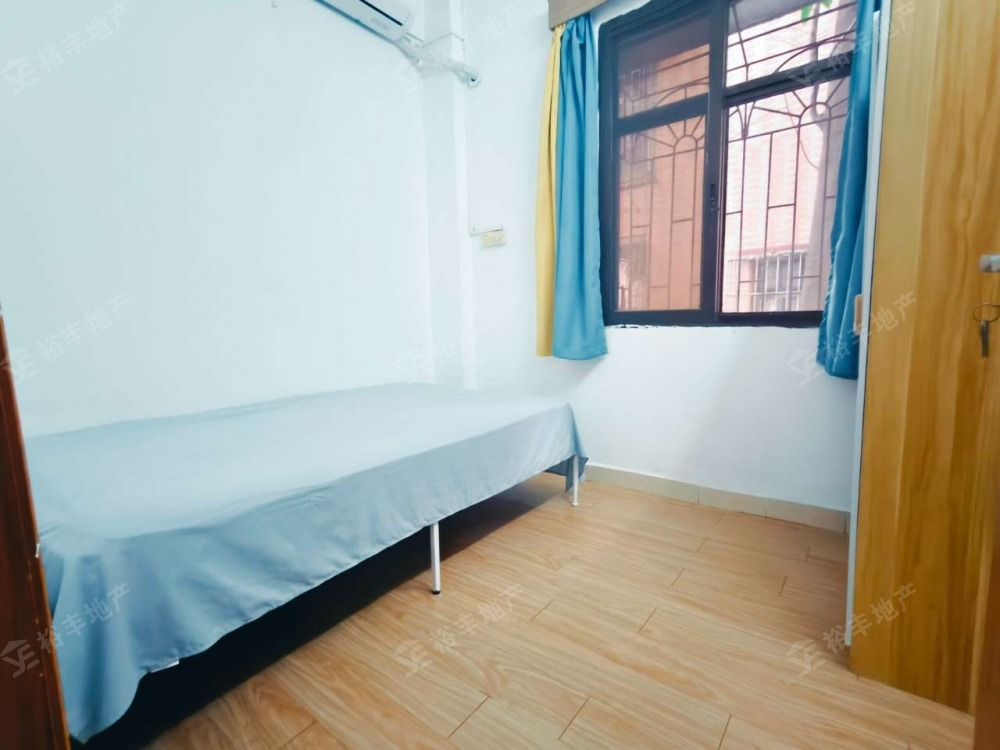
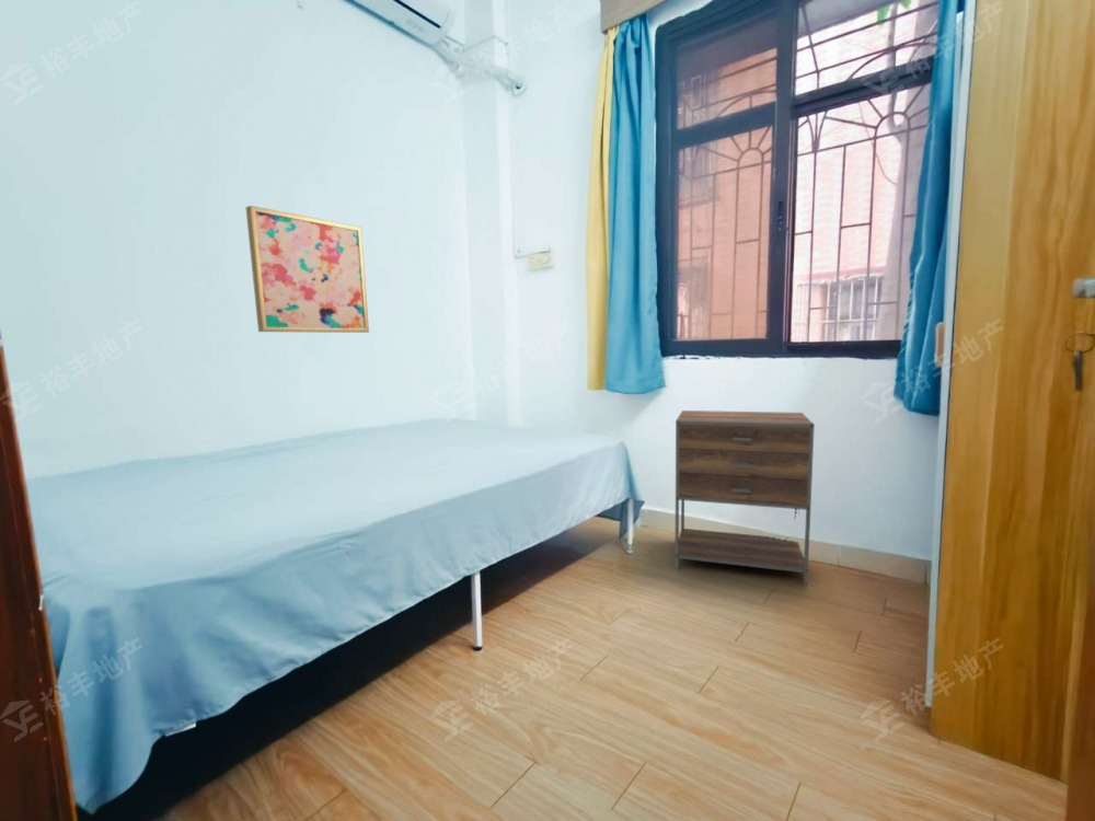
+ wall art [244,205,370,334]
+ nightstand [673,409,816,586]
